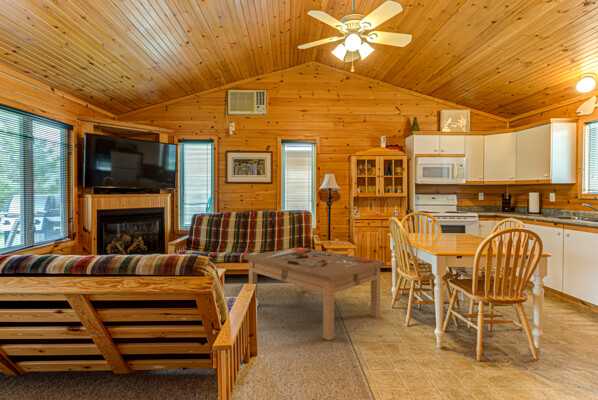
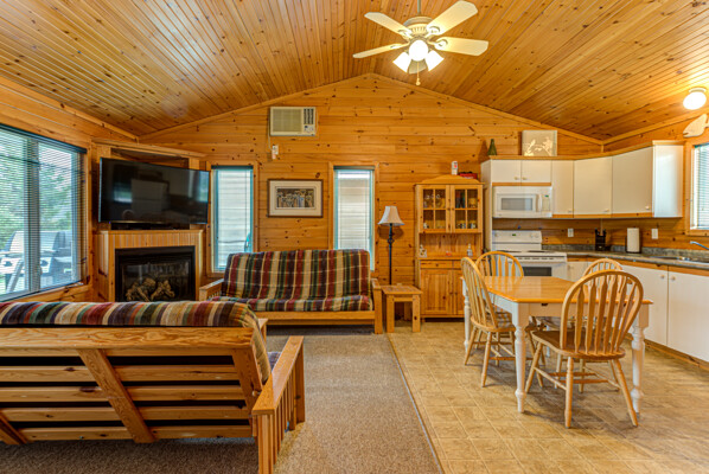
- coffee table [243,246,387,341]
